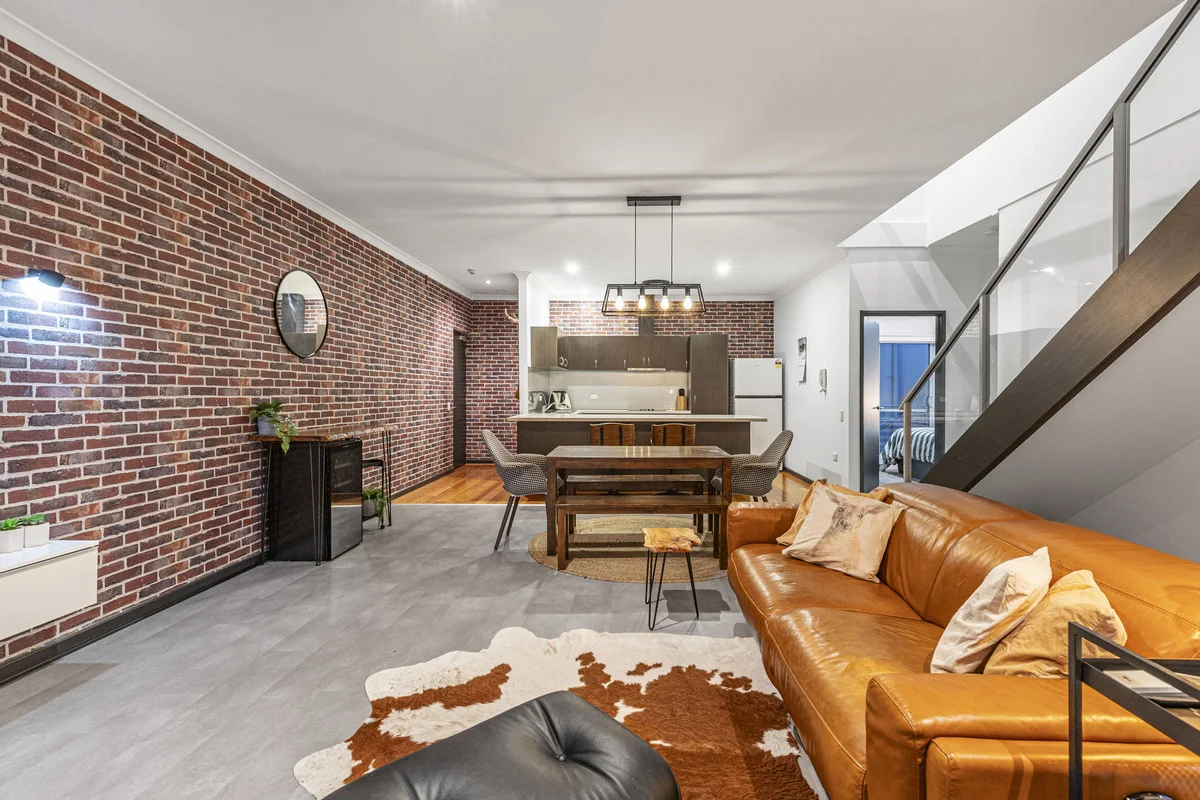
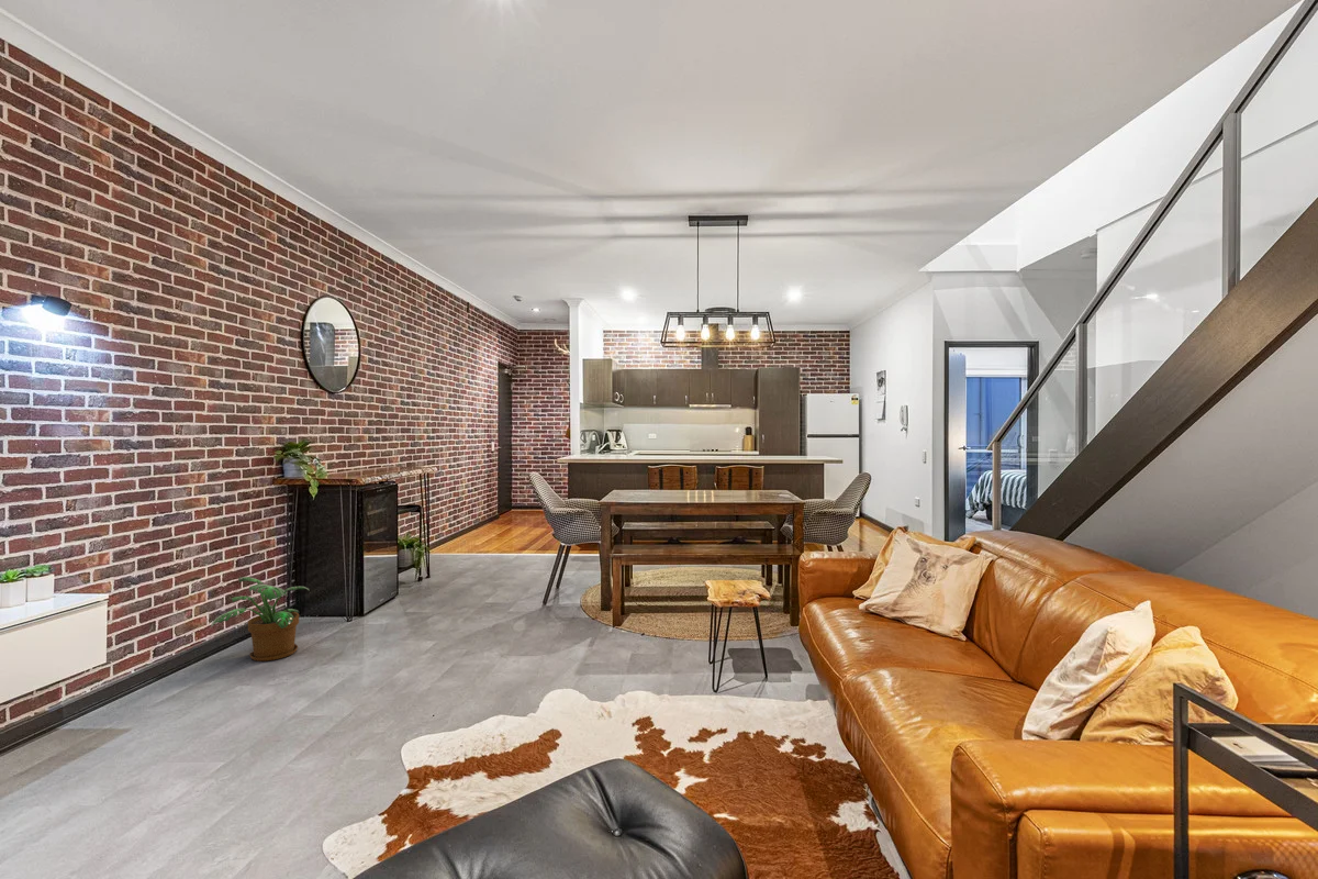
+ potted plant [210,576,310,663]
